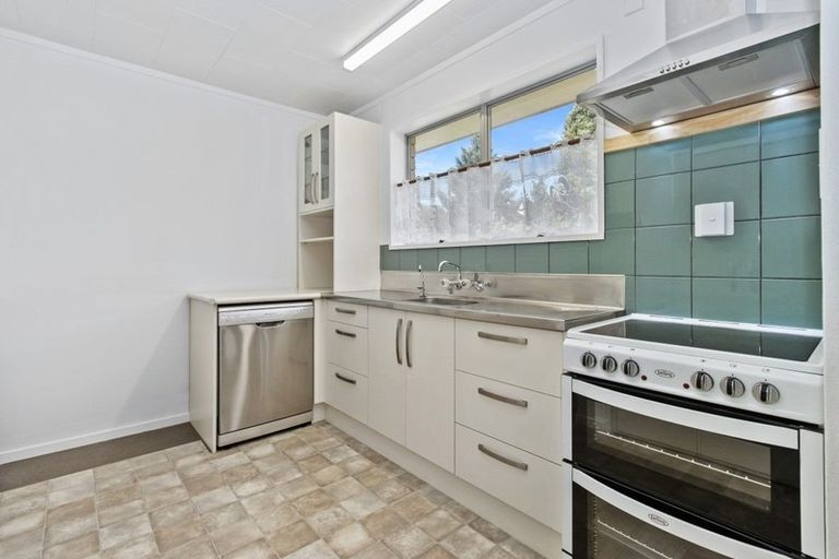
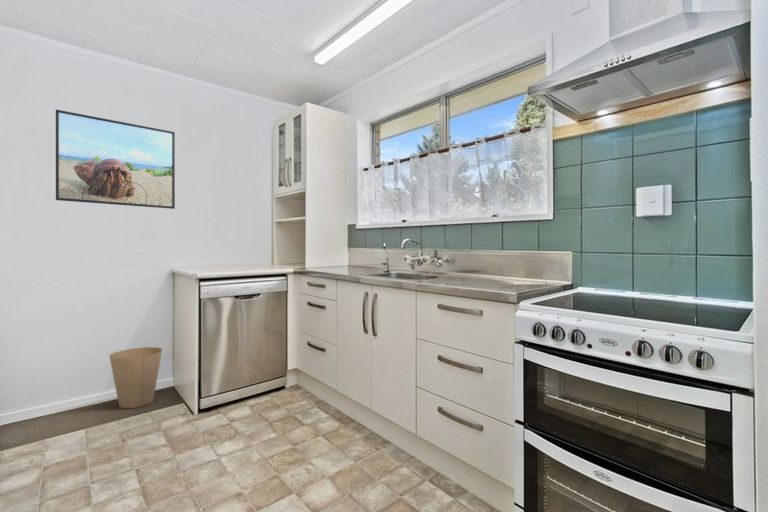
+ trash can [108,346,163,410]
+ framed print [55,109,176,210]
